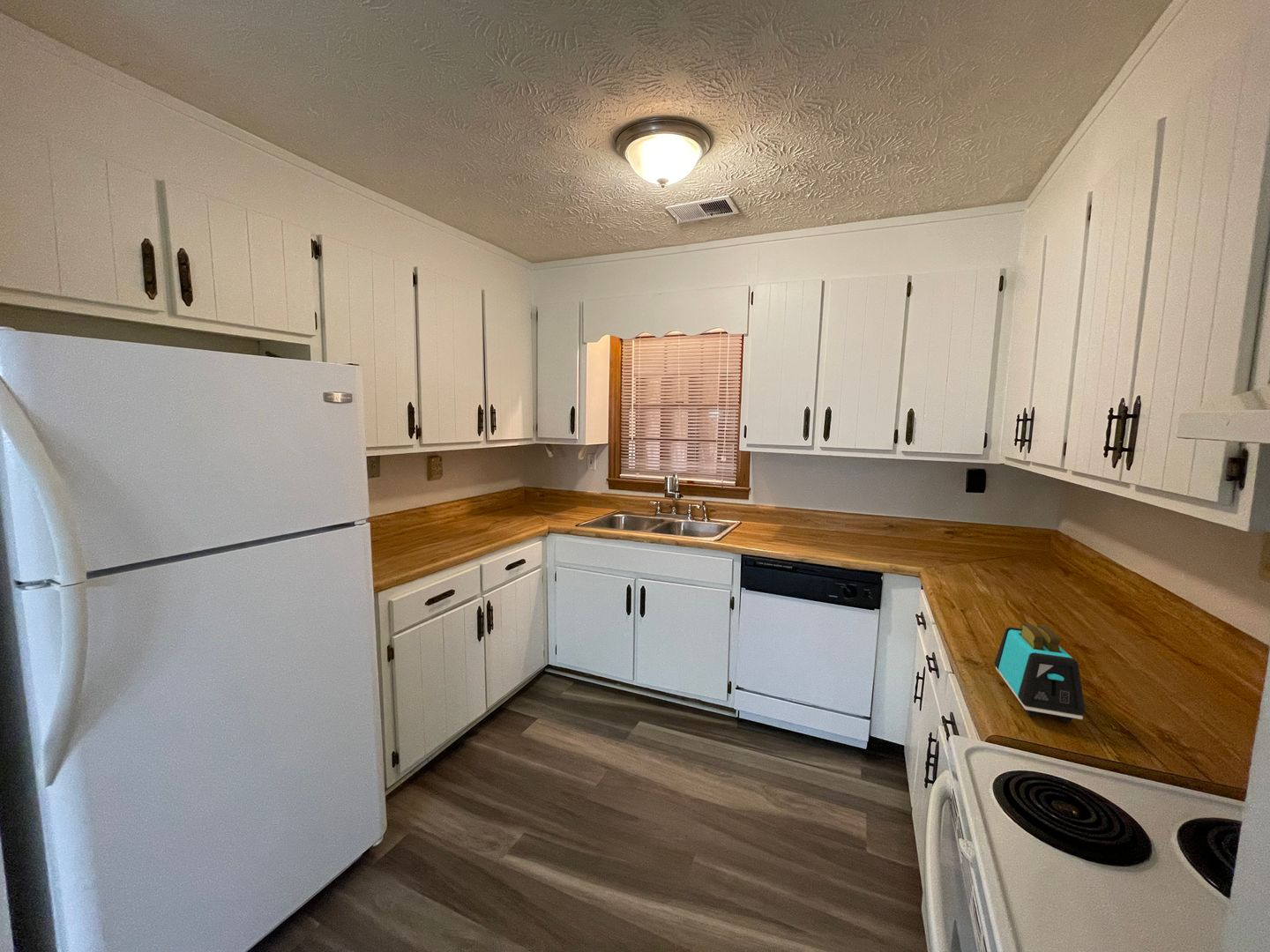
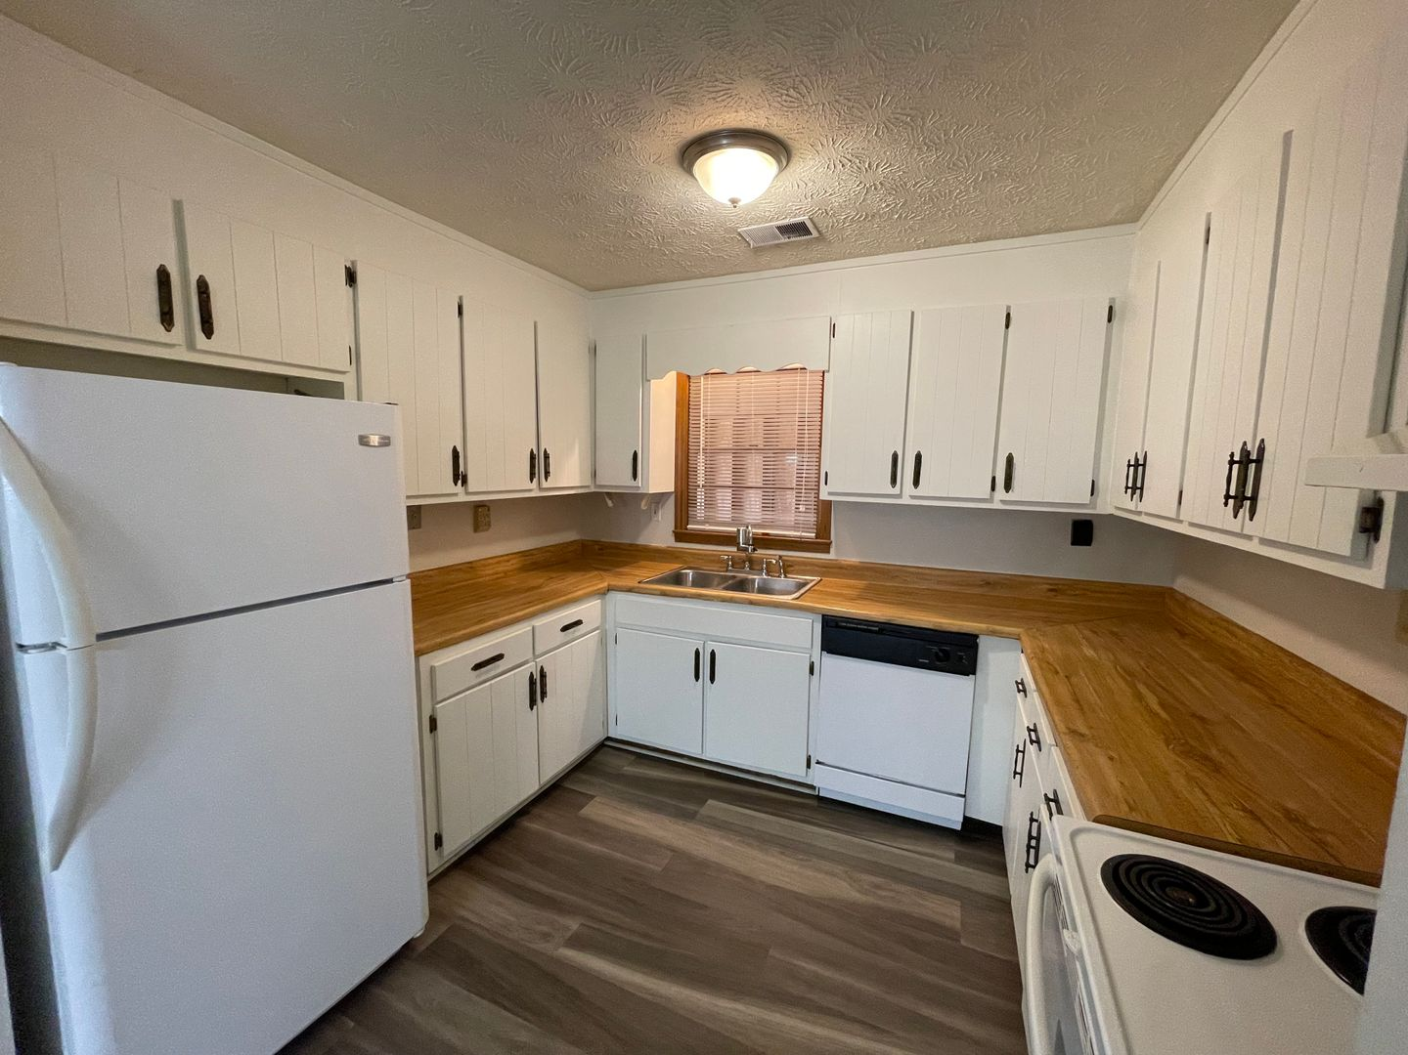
- toaster [994,622,1087,724]
